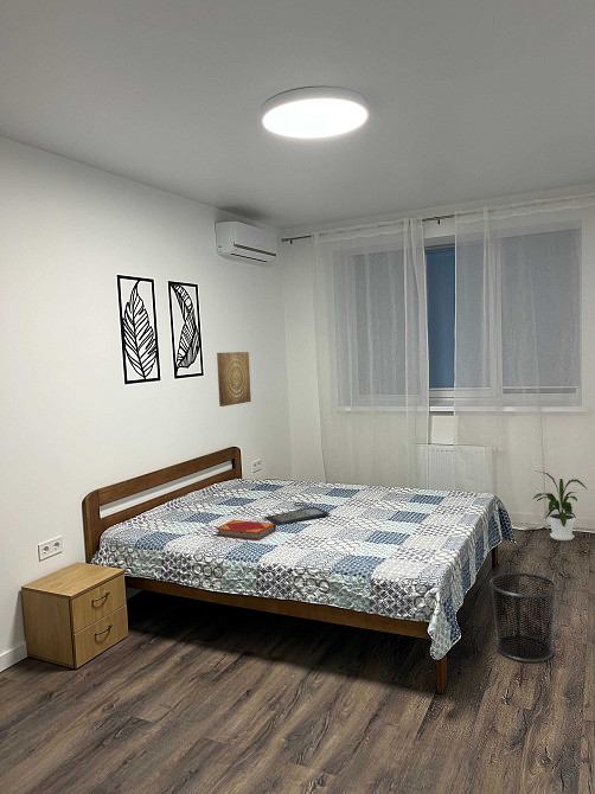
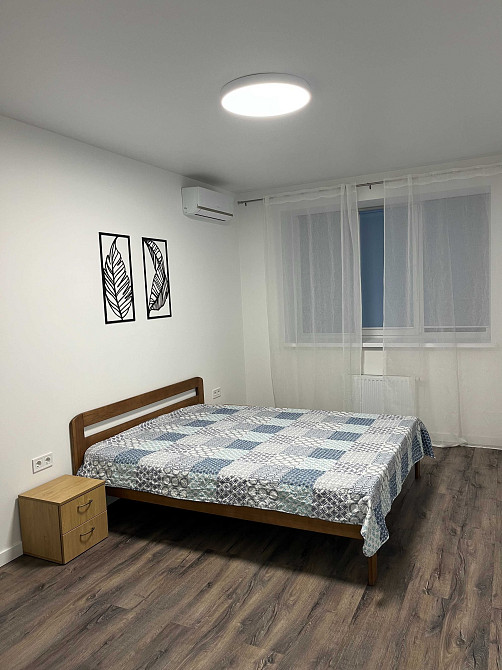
- house plant [532,469,588,542]
- waste bin [488,571,558,664]
- wall art [216,351,252,408]
- clutch bag [262,501,332,526]
- hardback book [215,519,277,542]
